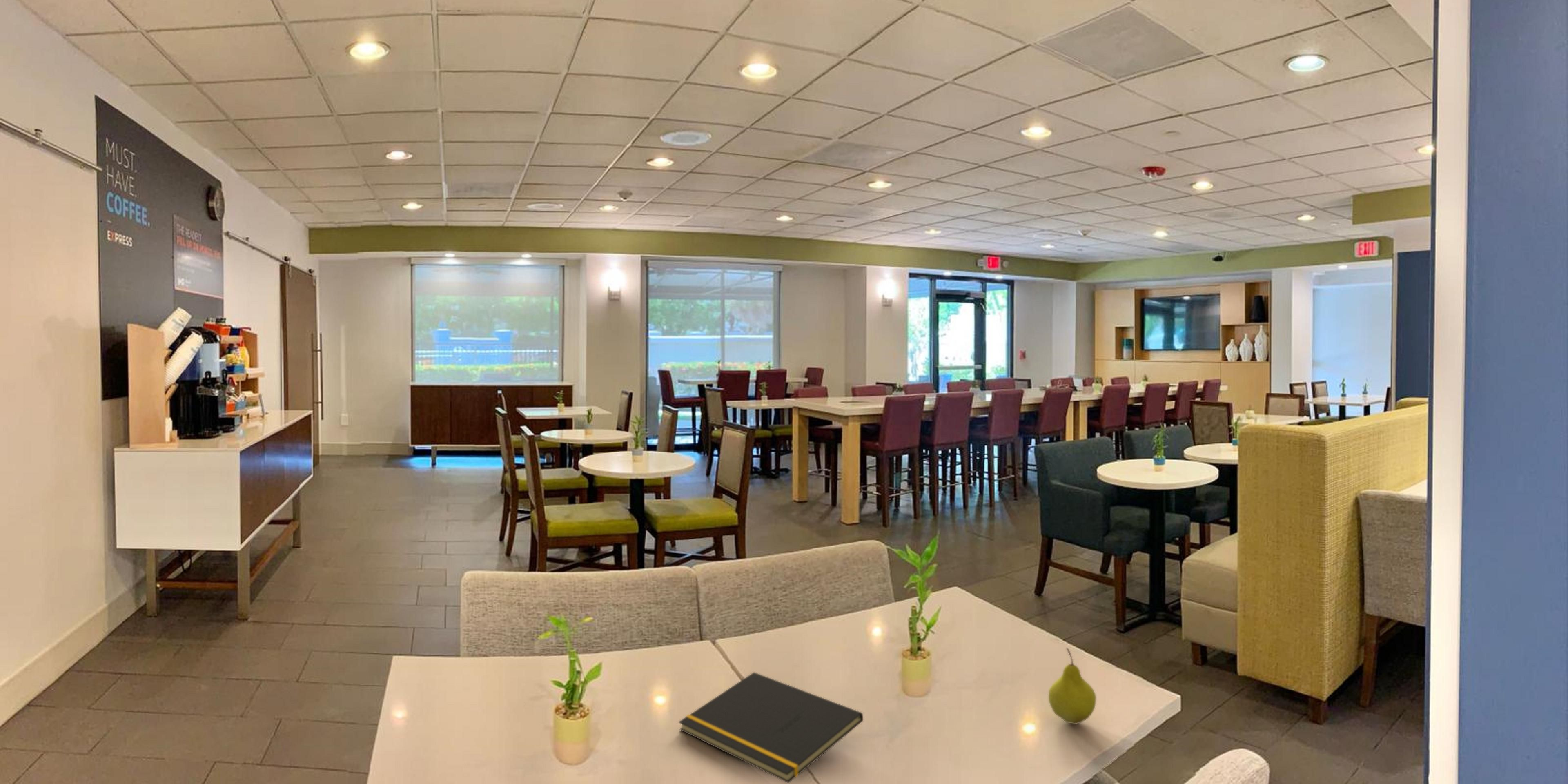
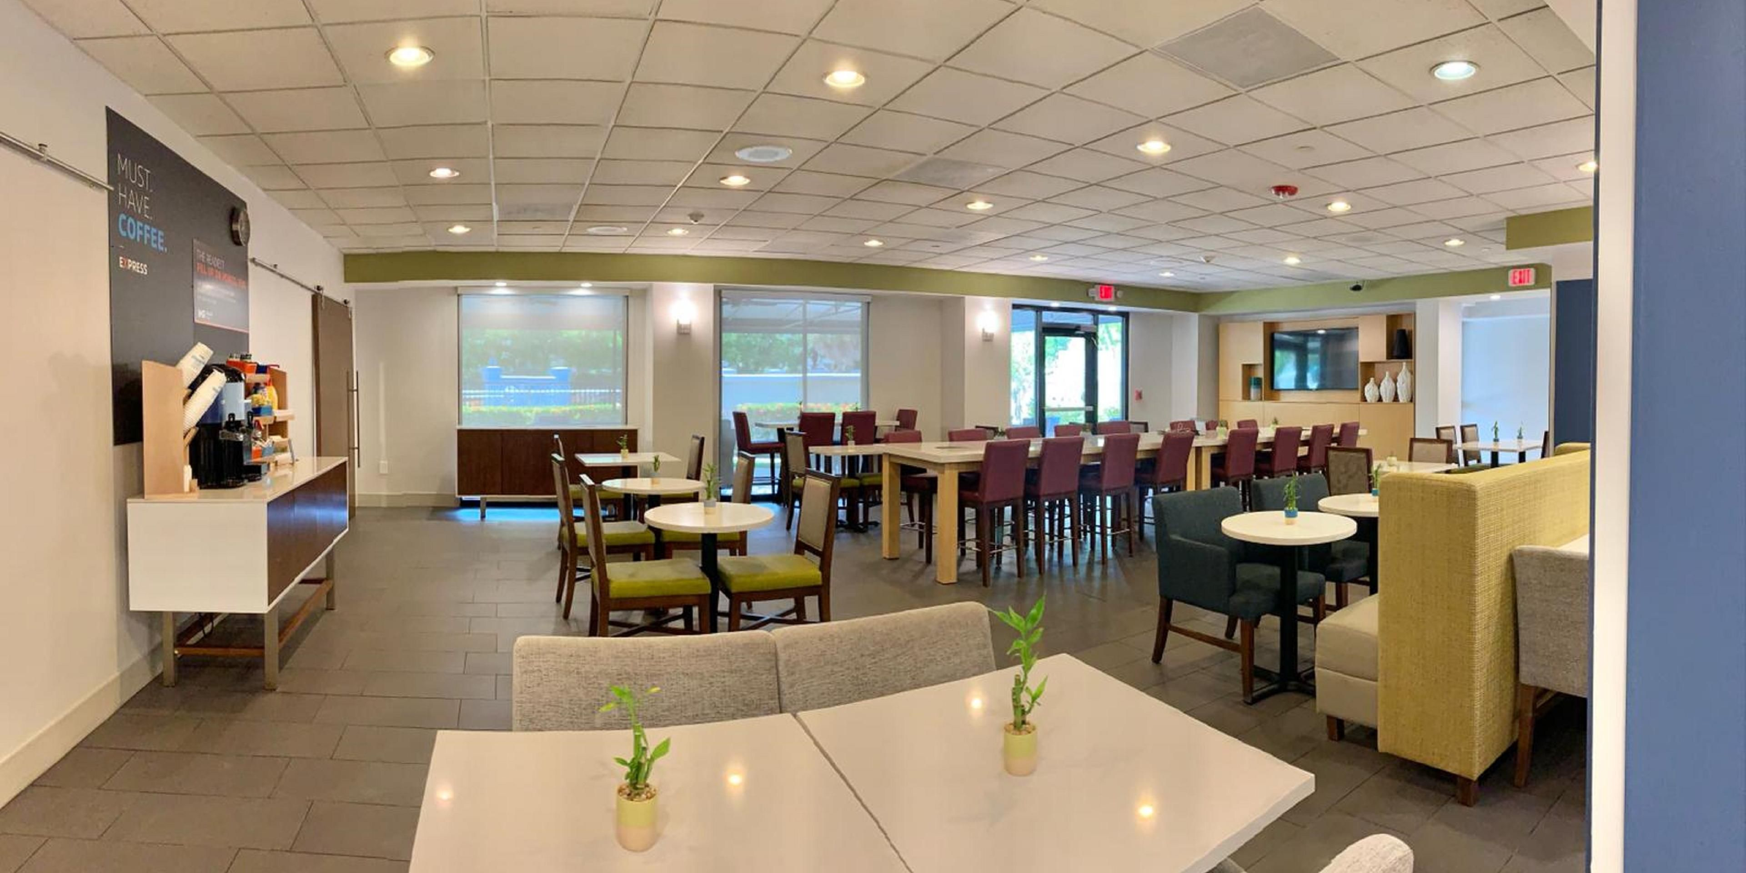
- fruit [1048,648,1096,724]
- notepad [678,672,864,784]
